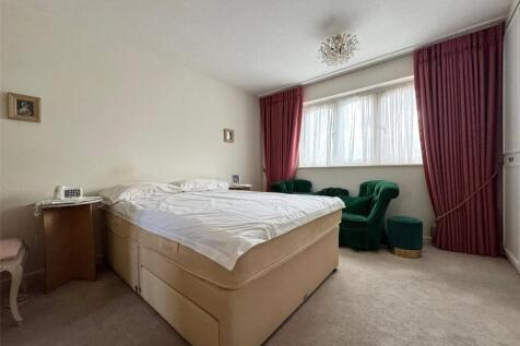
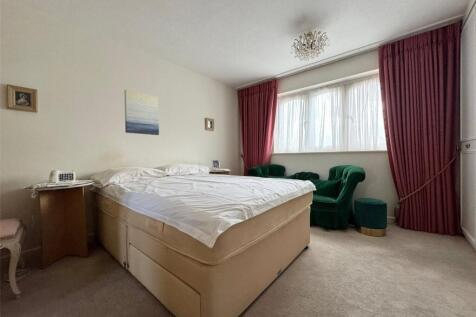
+ wall art [124,89,160,136]
